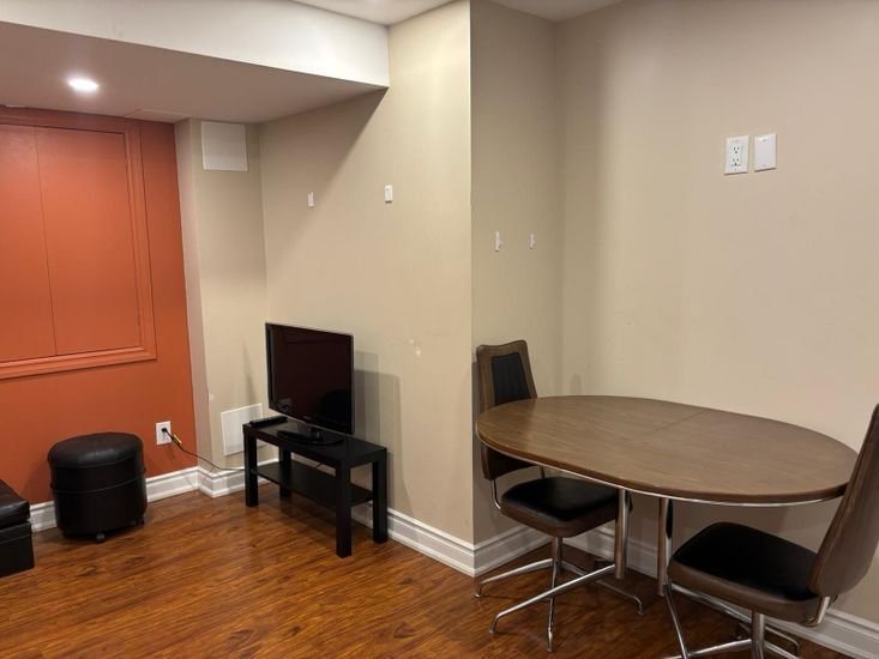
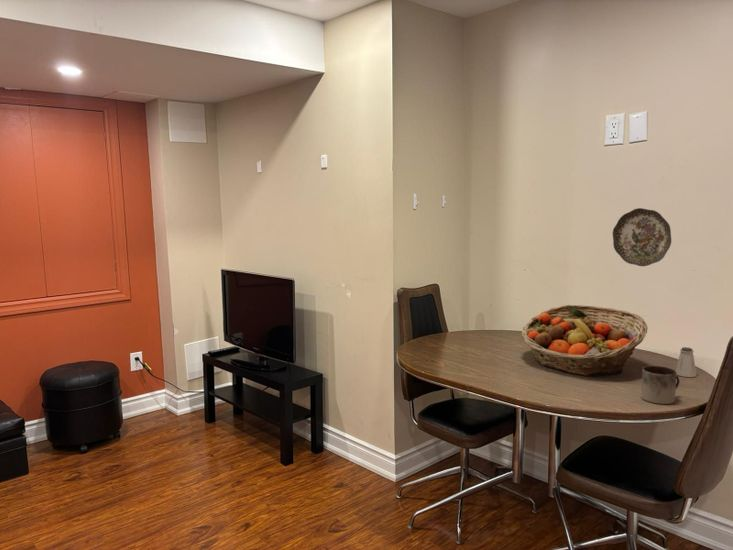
+ saltshaker [674,346,698,378]
+ decorative plate [612,207,672,267]
+ fruit basket [520,304,649,377]
+ mug [640,365,681,405]
